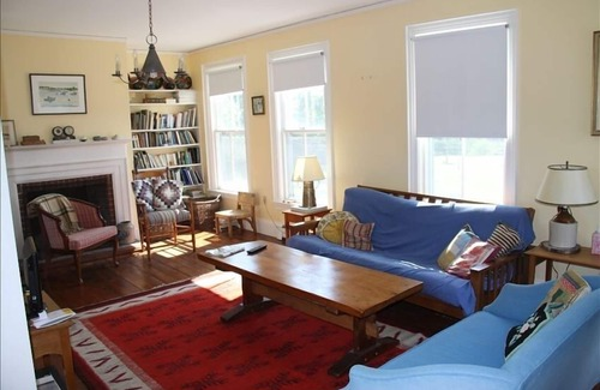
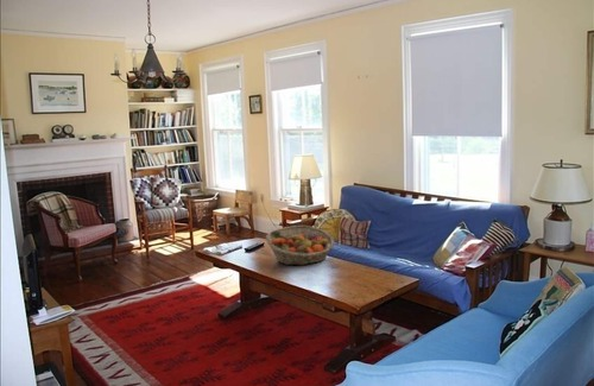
+ fruit basket [265,224,336,266]
